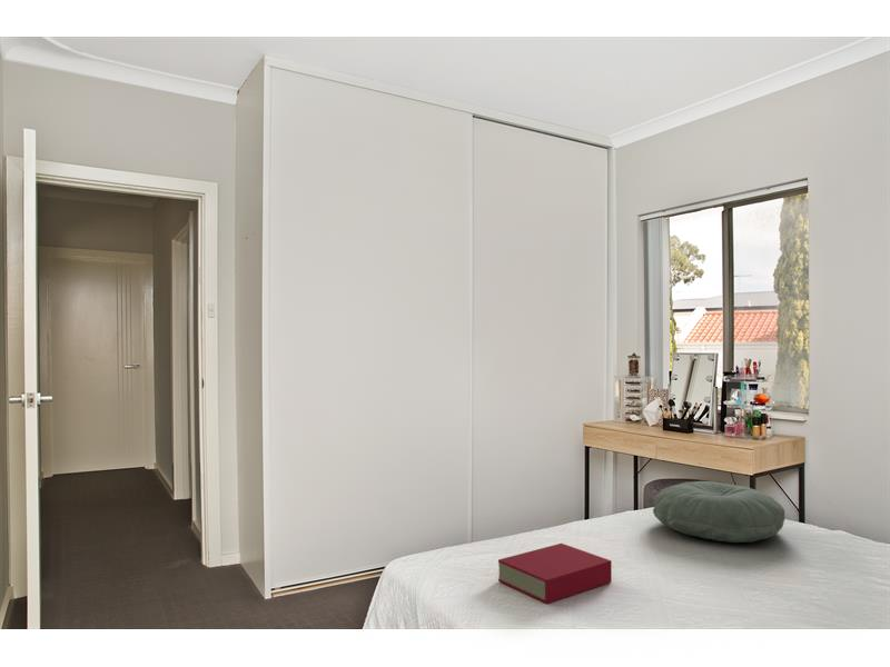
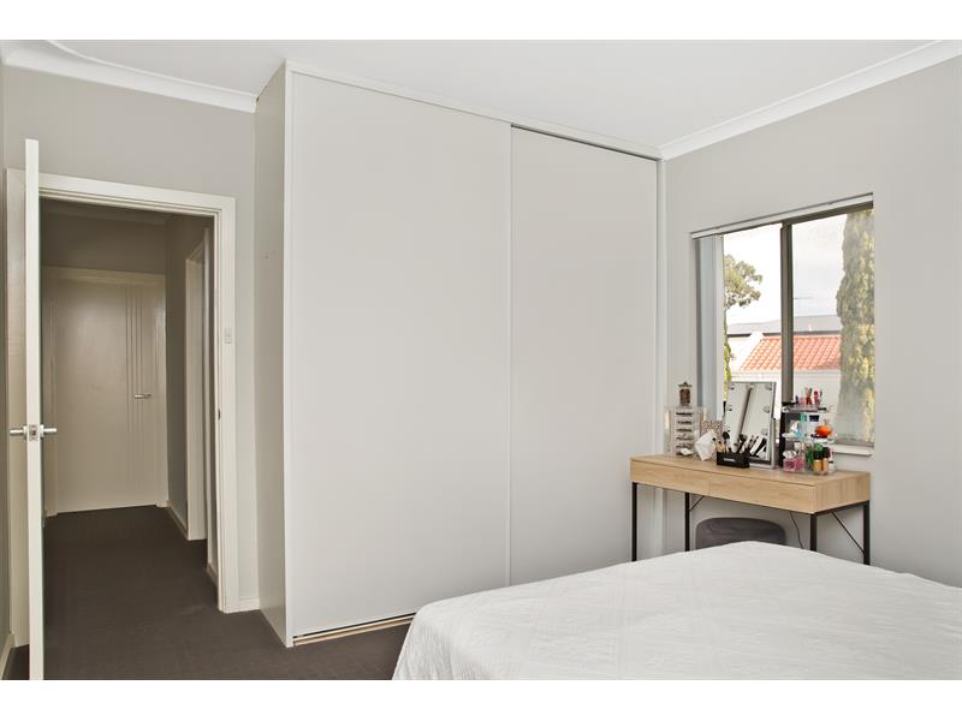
- book [497,542,613,605]
- pillow [652,480,787,544]
